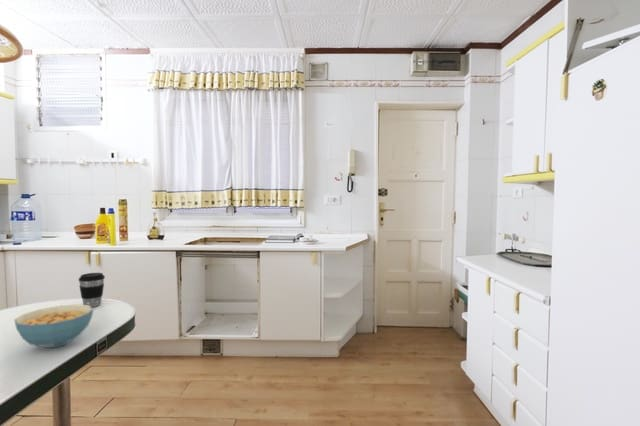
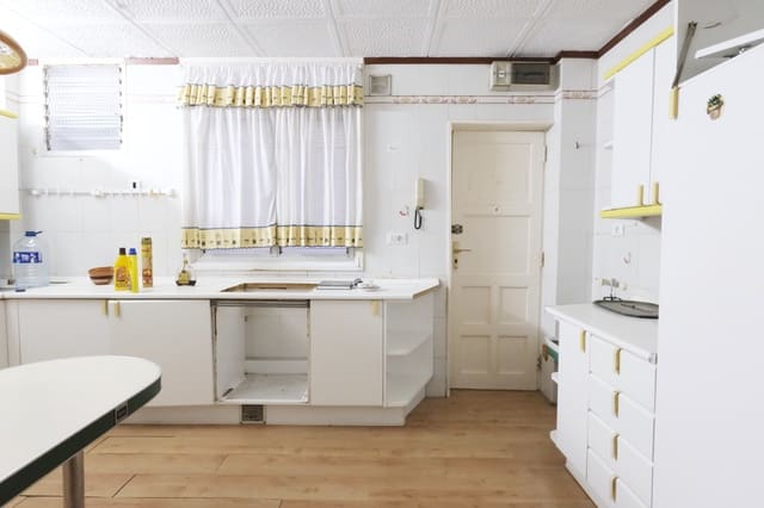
- cereal bowl [13,304,94,349]
- coffee cup [78,272,106,308]
